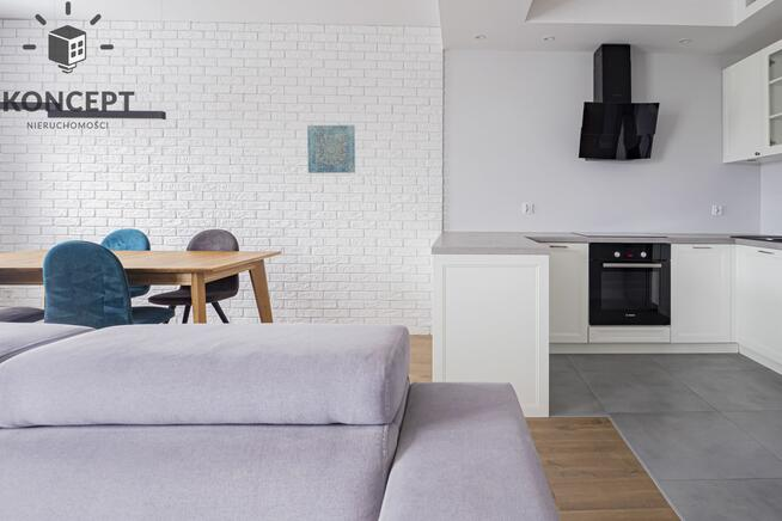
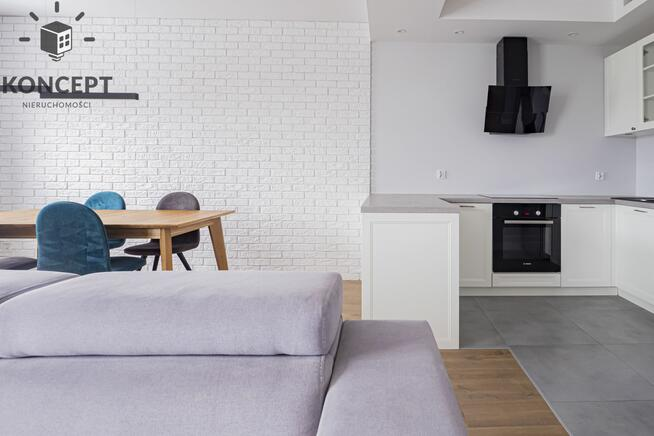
- wall art [306,124,356,174]
